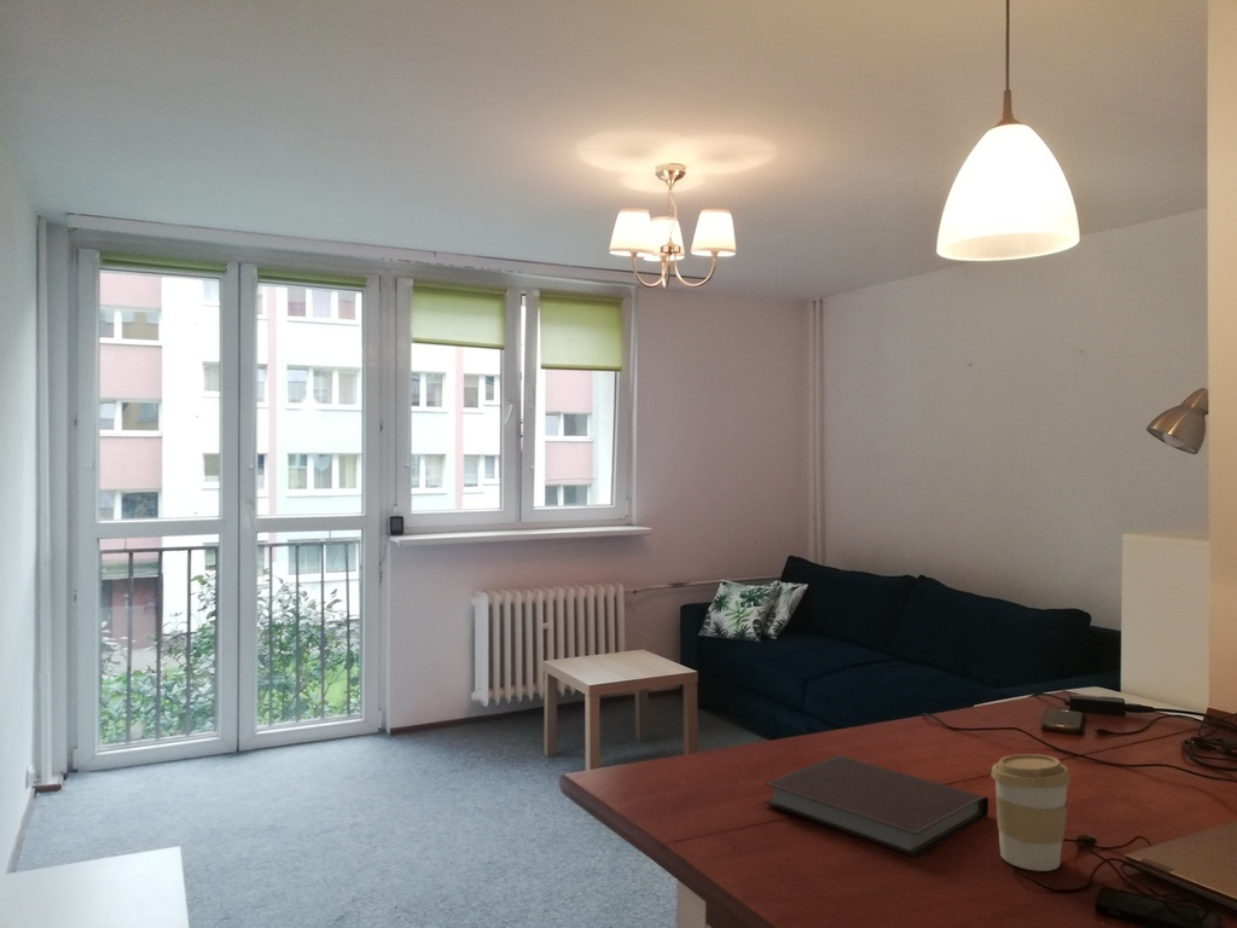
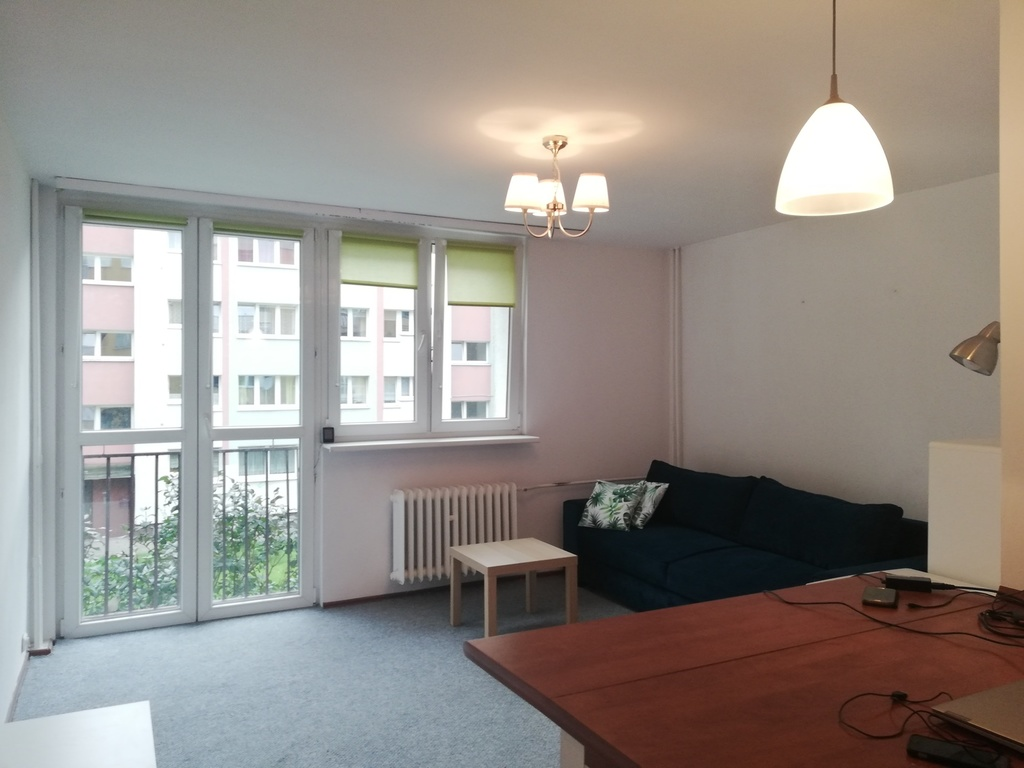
- coffee cup [991,753,1072,872]
- notebook [762,754,989,858]
